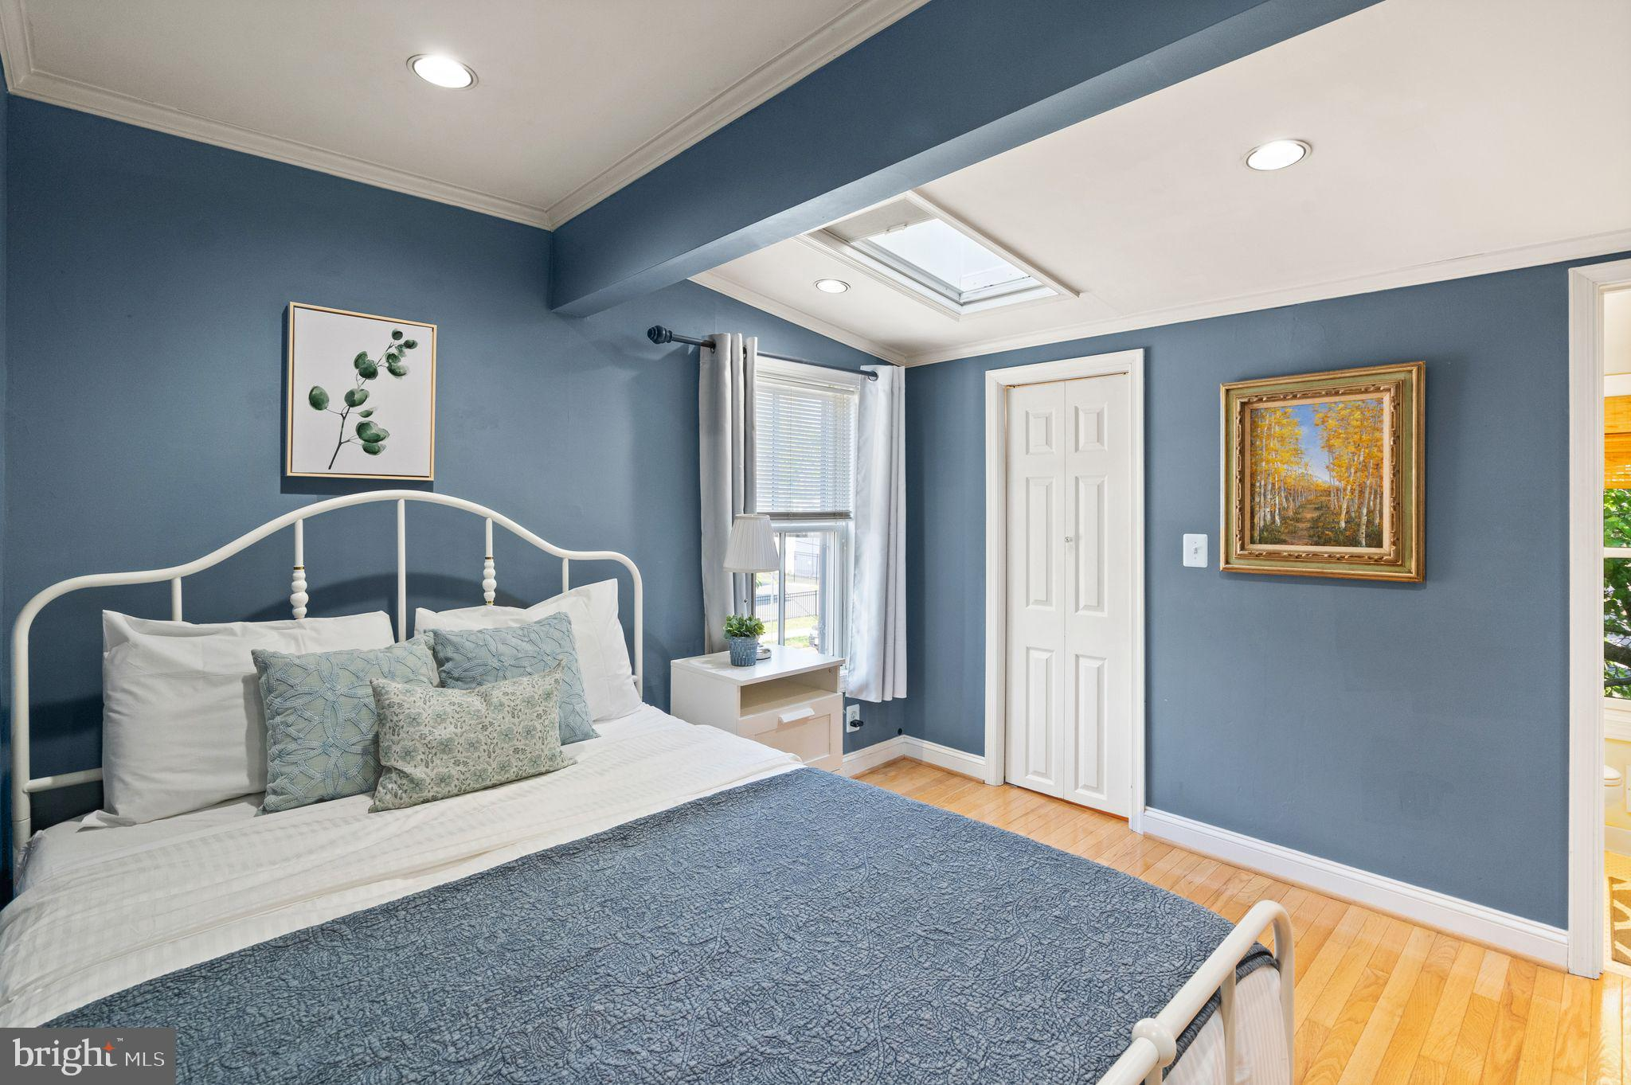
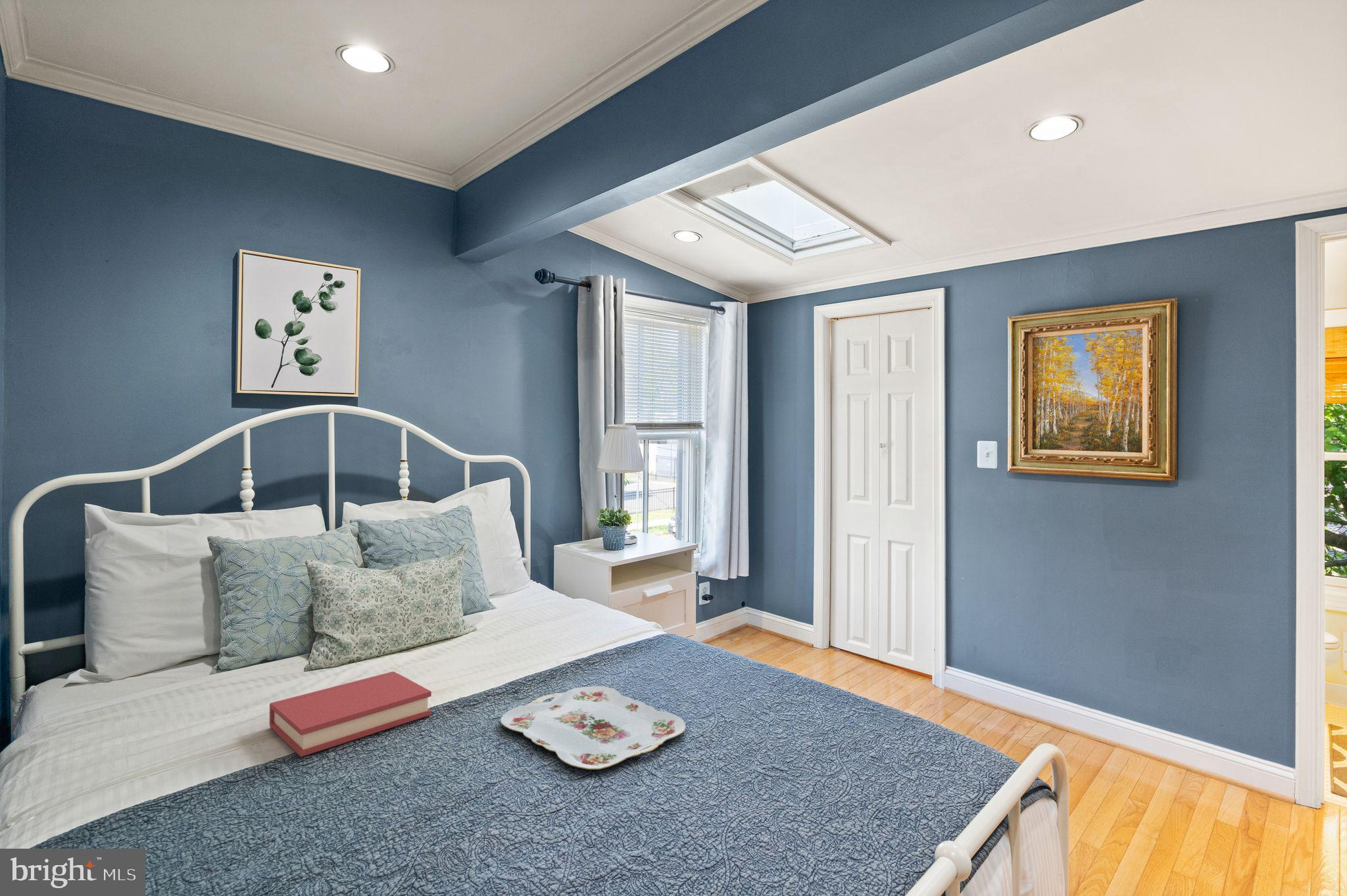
+ serving tray [500,686,686,770]
+ hardback book [269,671,432,757]
